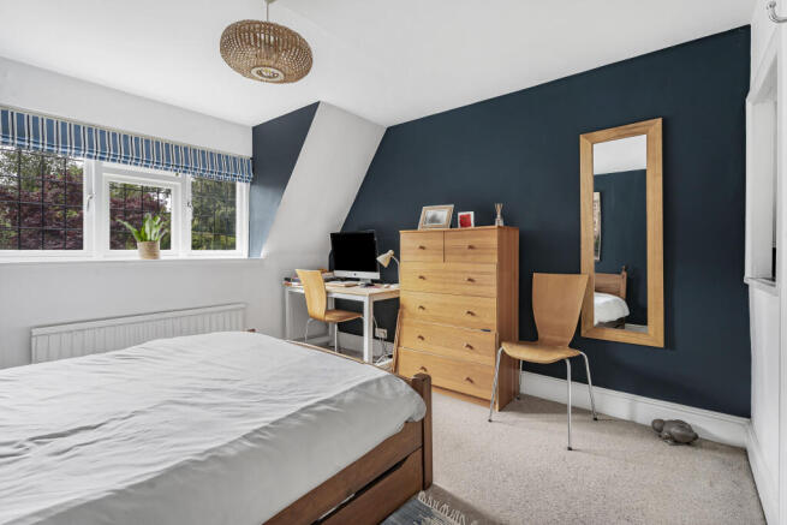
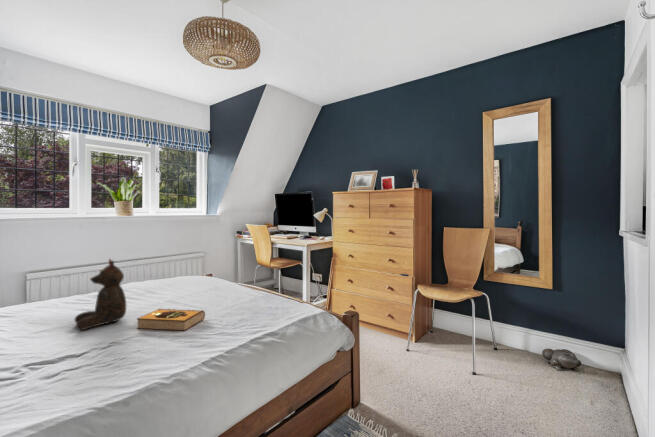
+ hardback book [136,308,206,332]
+ teddy bear [73,258,127,331]
